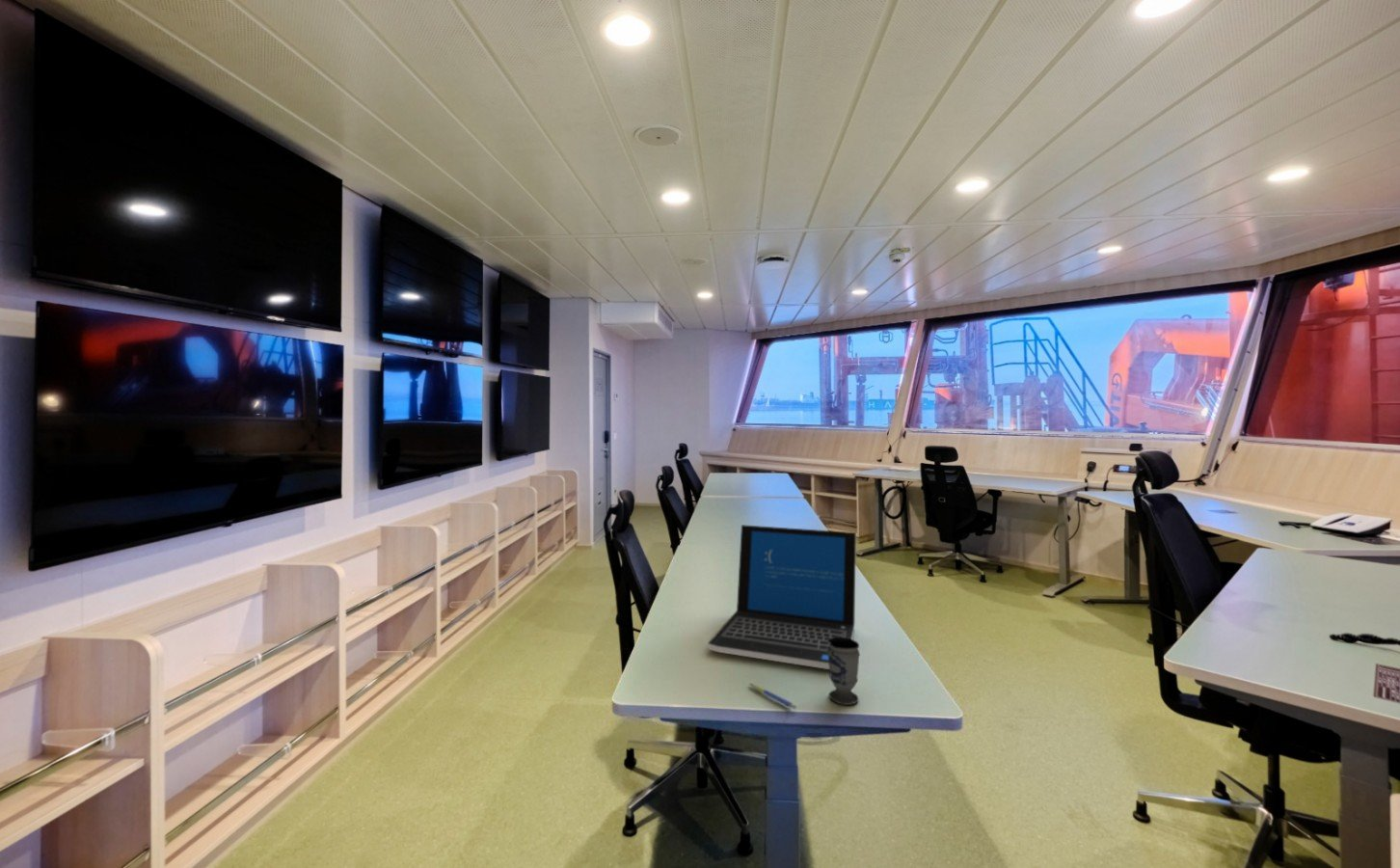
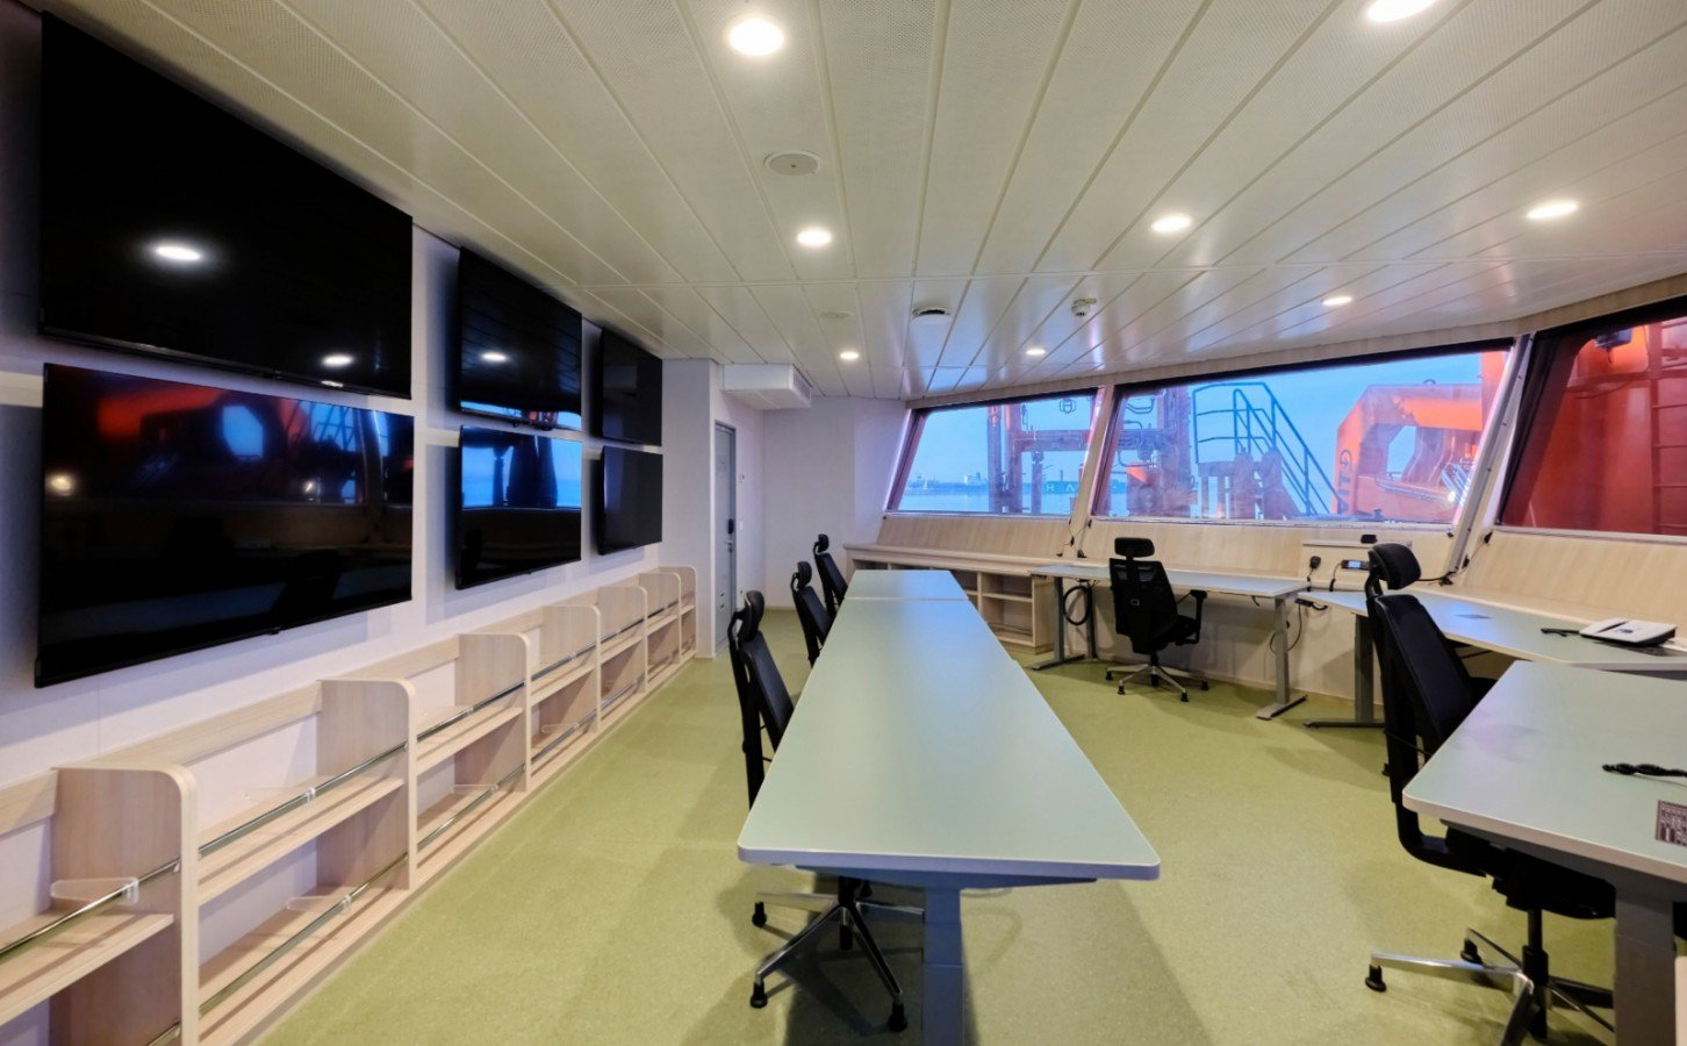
- laptop [707,524,857,670]
- pen [748,682,797,710]
- cup [827,637,861,706]
